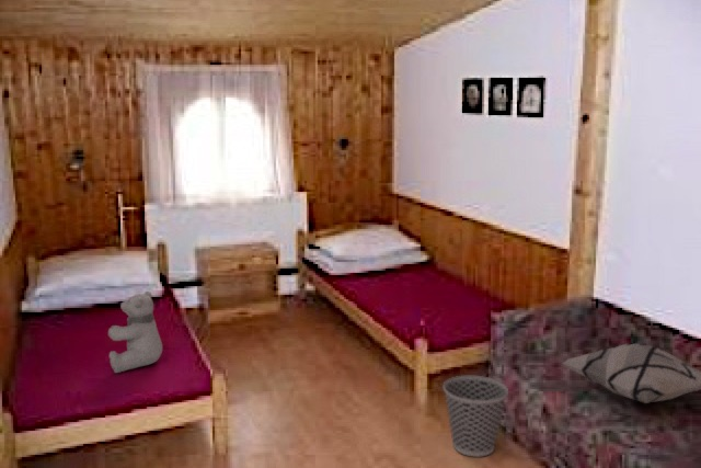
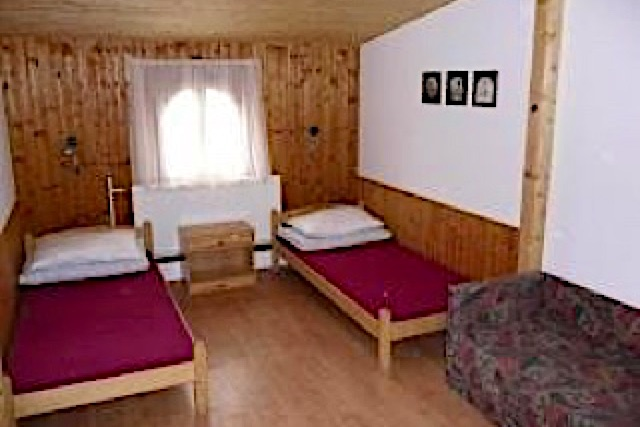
- wastebasket [443,375,509,458]
- decorative pillow [561,343,701,404]
- teddy bear [107,289,163,374]
